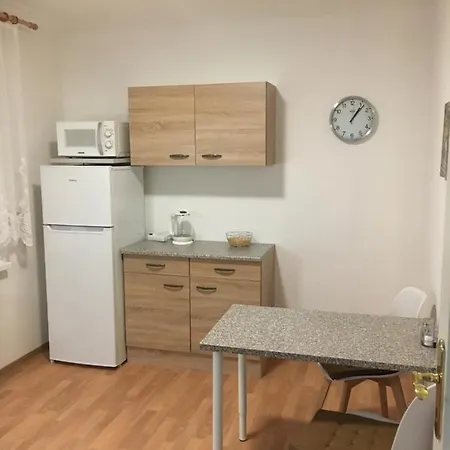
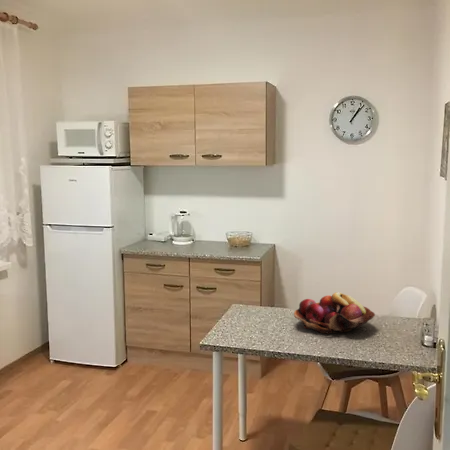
+ fruit basket [293,291,376,334]
